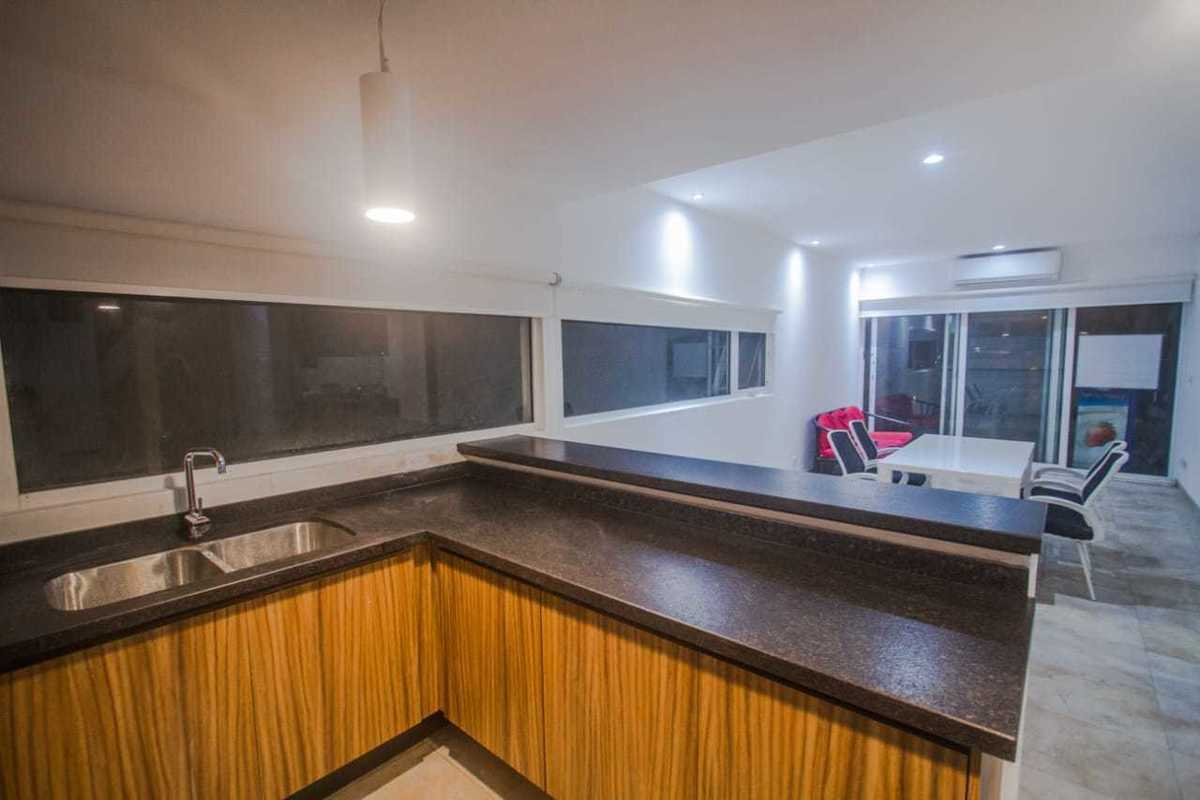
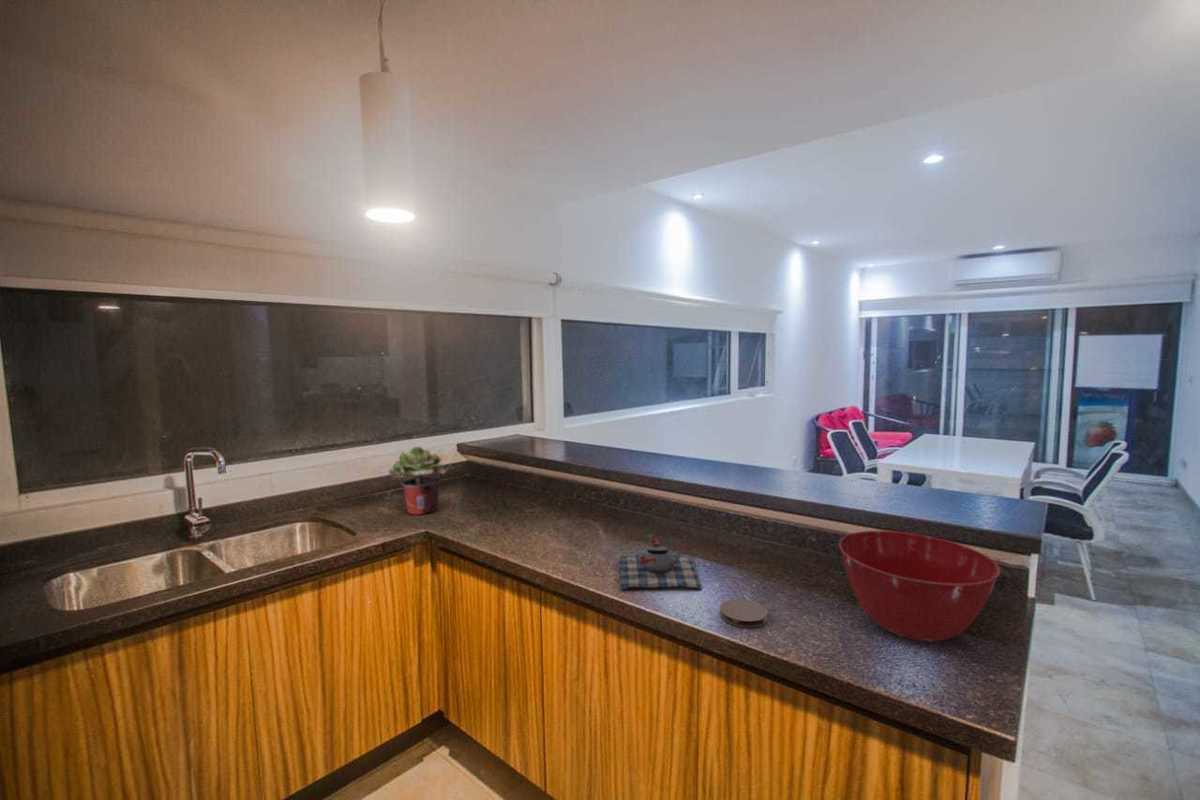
+ potted plant [388,445,447,515]
+ coaster [719,598,769,628]
+ teapot [618,537,703,591]
+ mixing bowl [838,530,1001,643]
